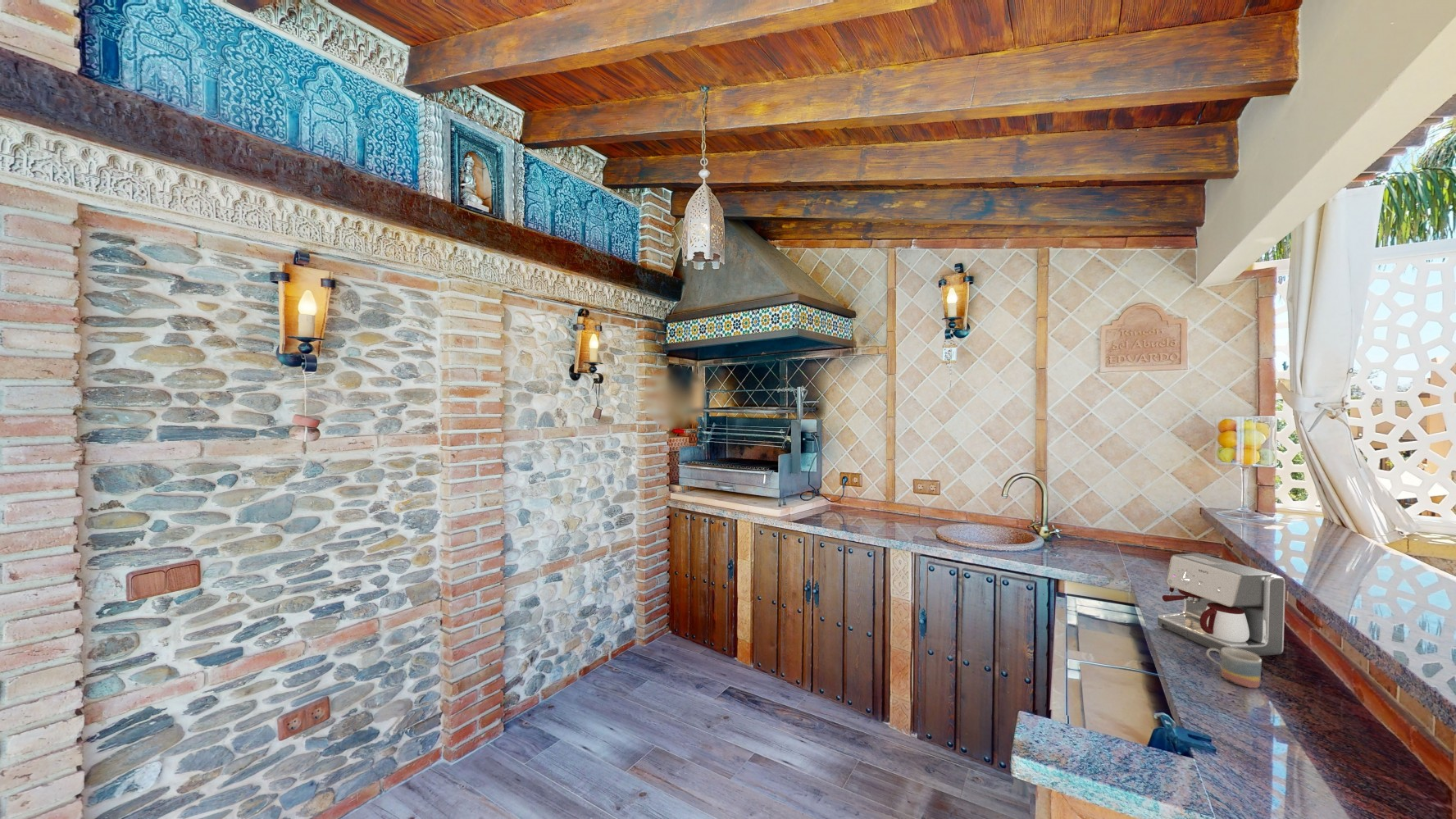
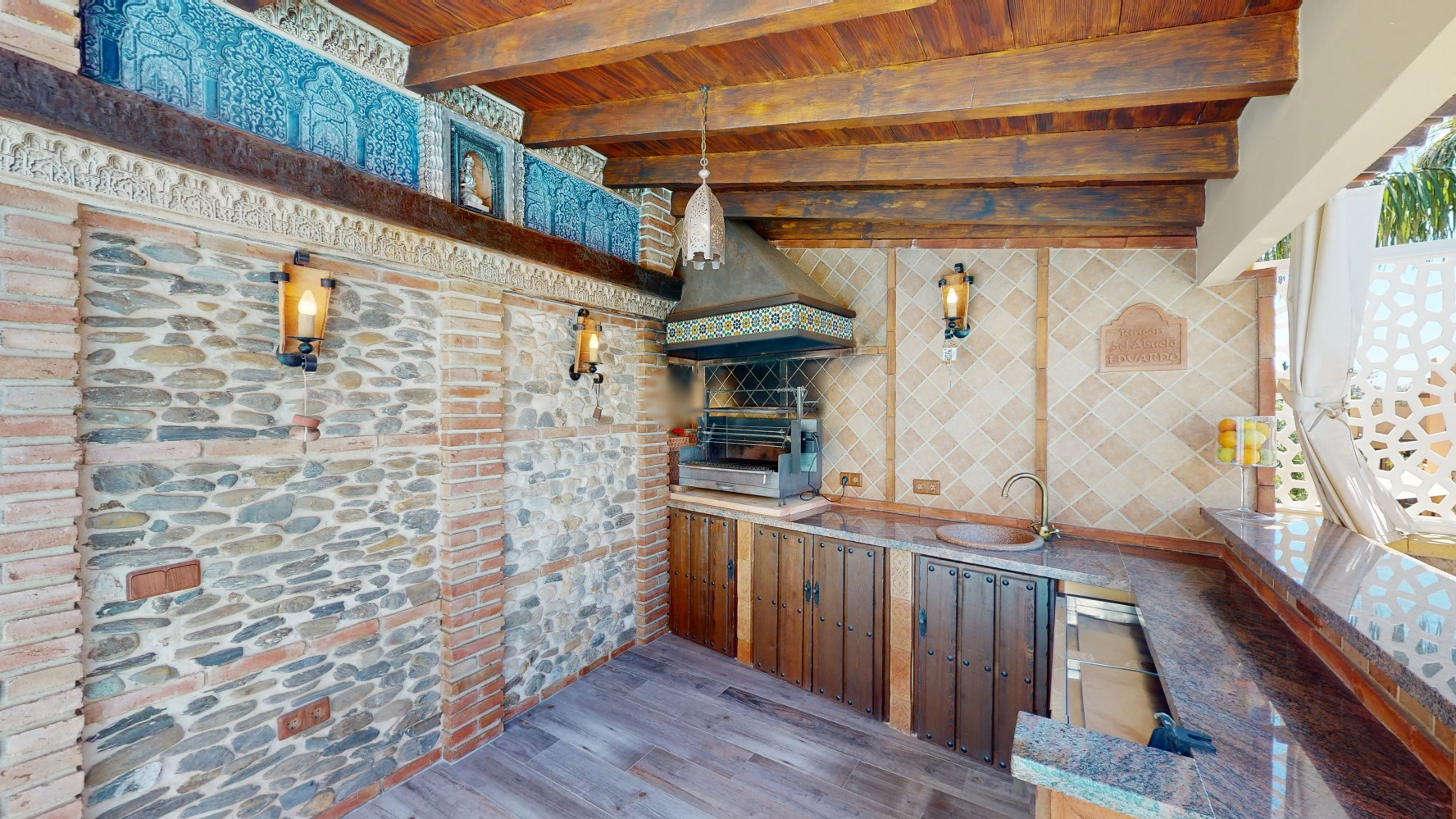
- coffee maker [1157,553,1286,657]
- mug [1205,648,1263,689]
